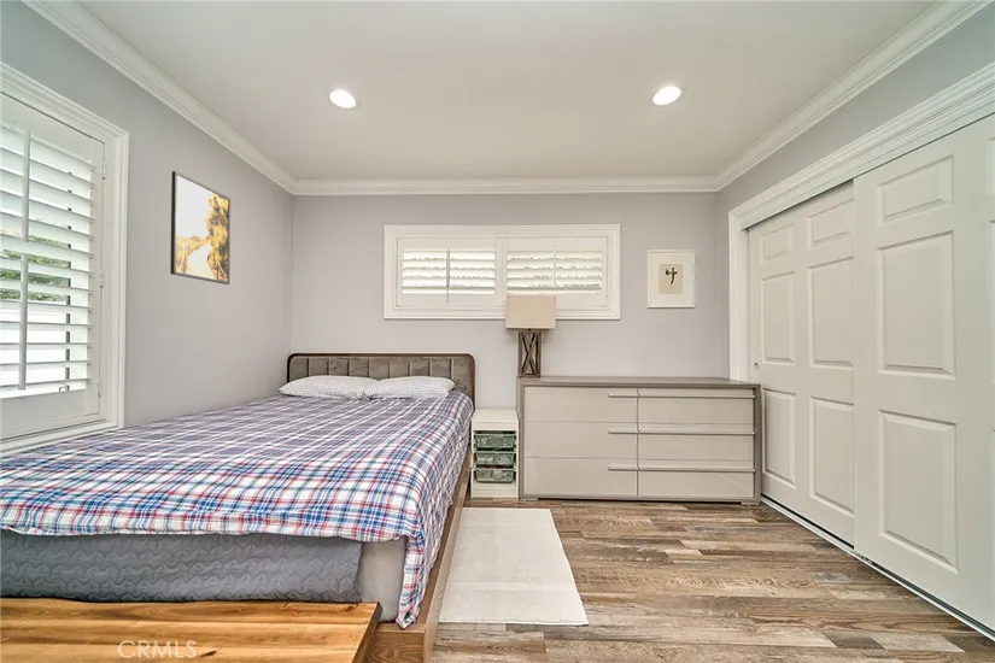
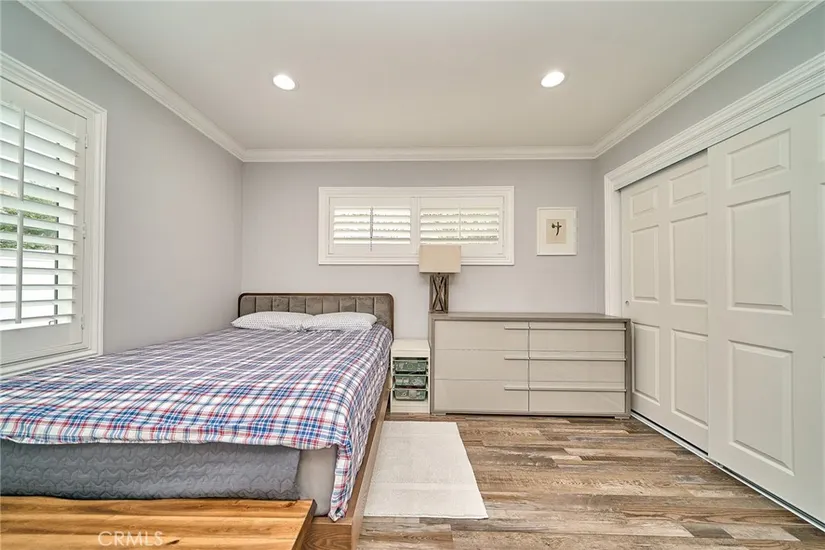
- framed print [169,170,232,286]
